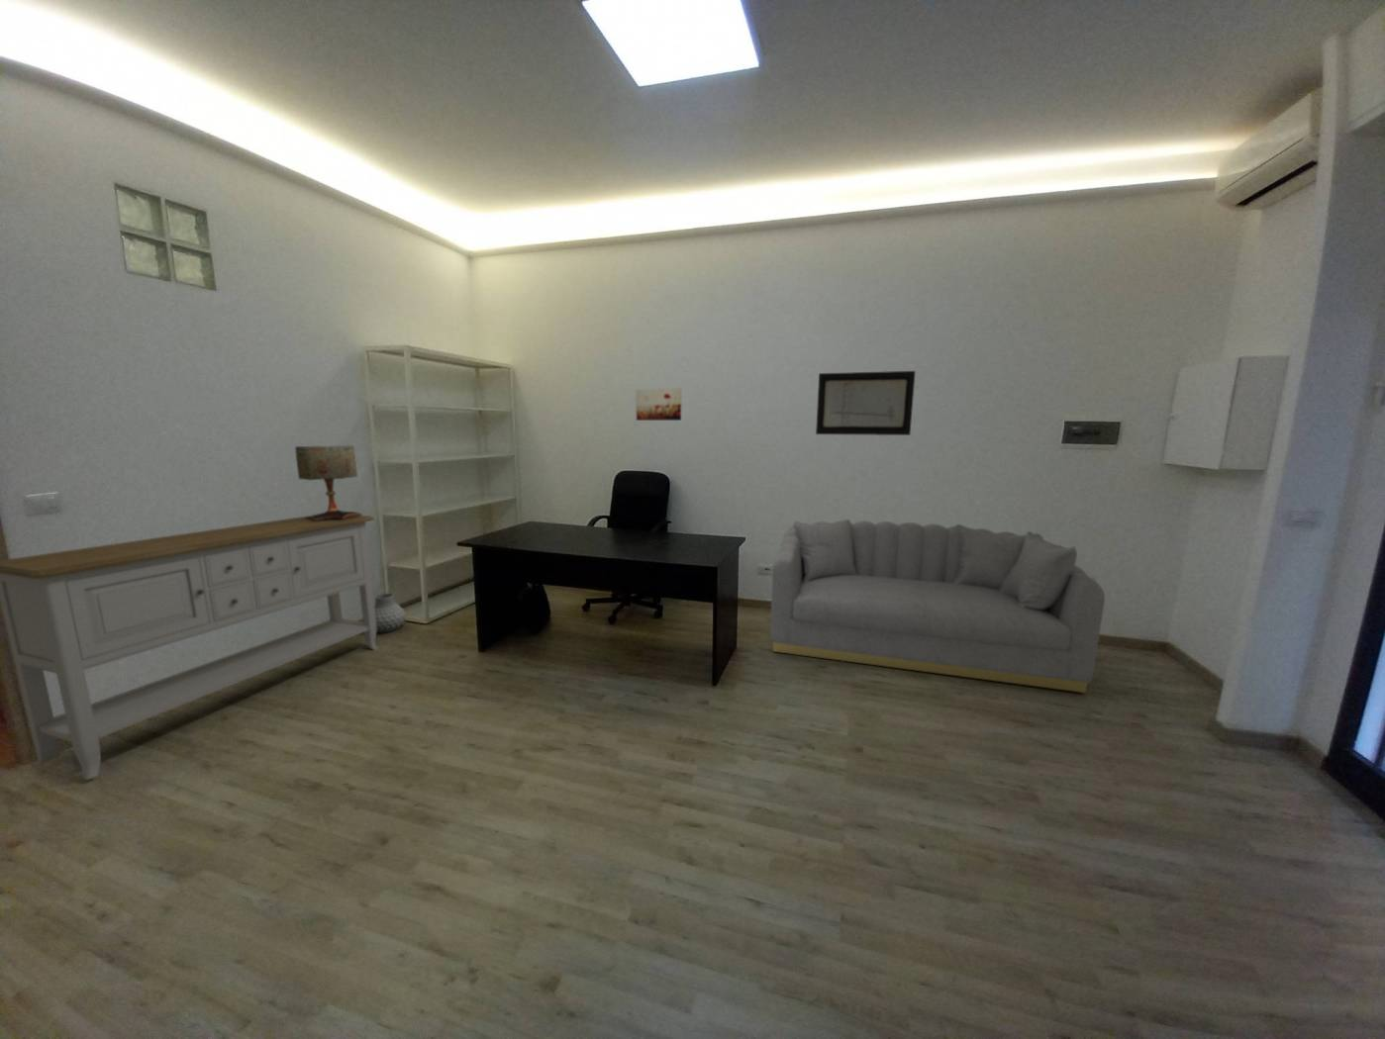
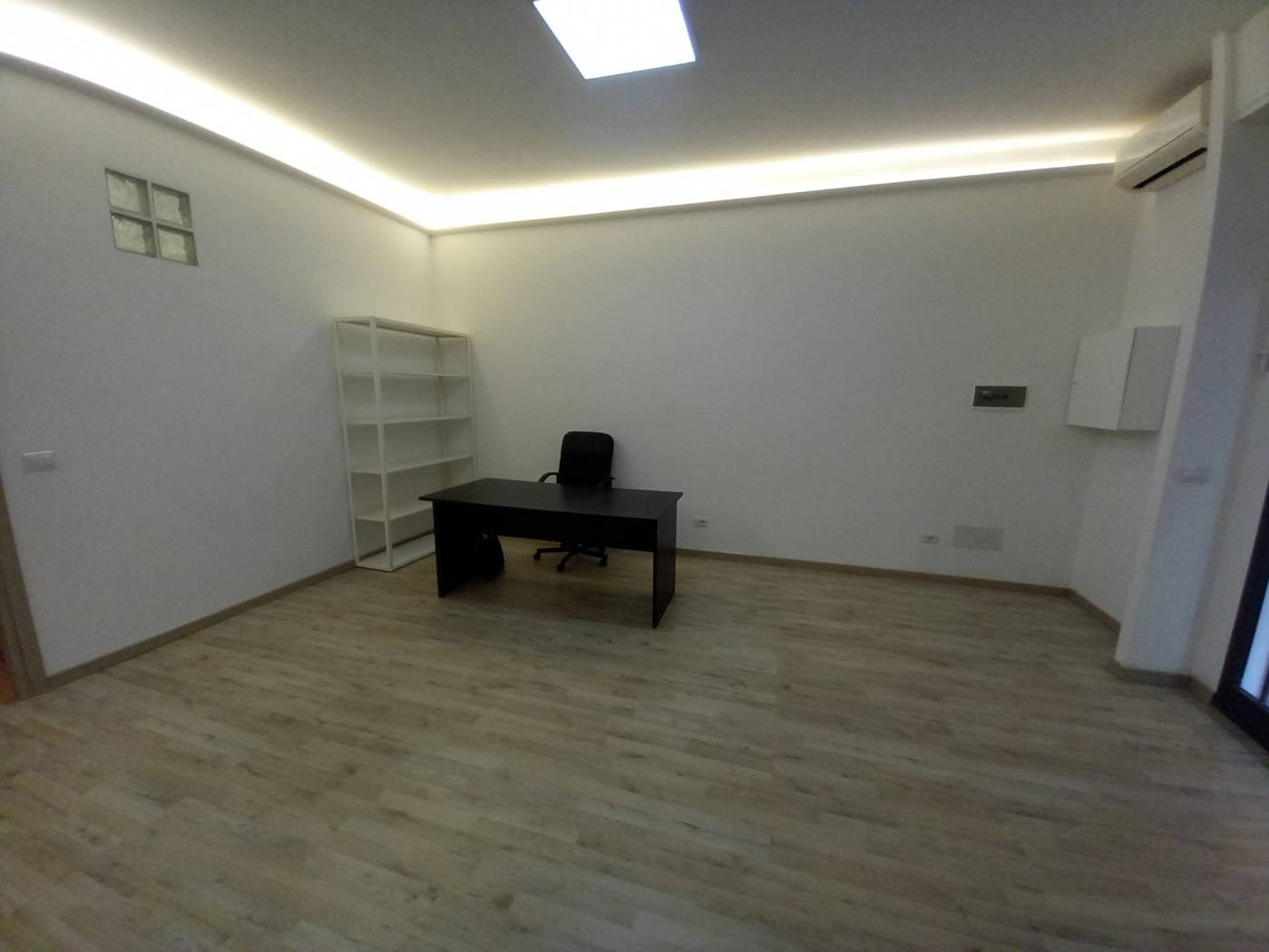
- sideboard [0,514,379,780]
- sofa [769,518,1106,694]
- vase [374,593,407,634]
- wall art [634,387,682,421]
- wall art [815,370,917,437]
- table lamp [294,444,362,522]
